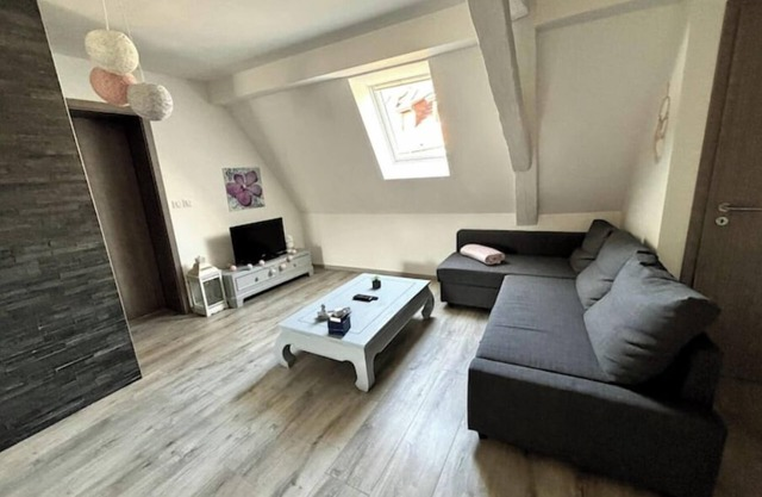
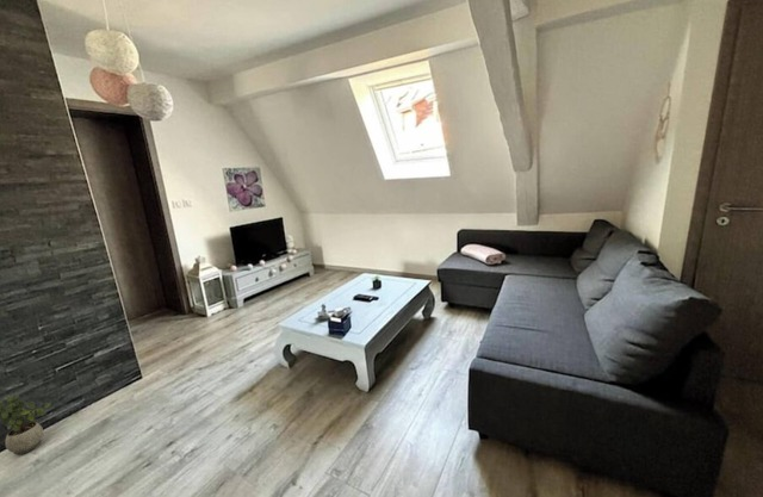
+ potted plant [0,392,52,455]
